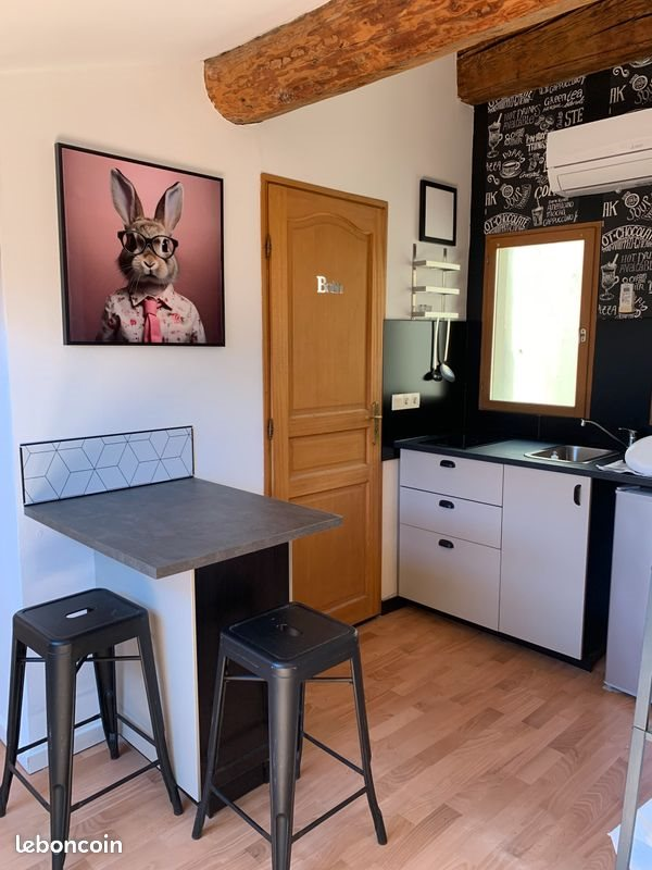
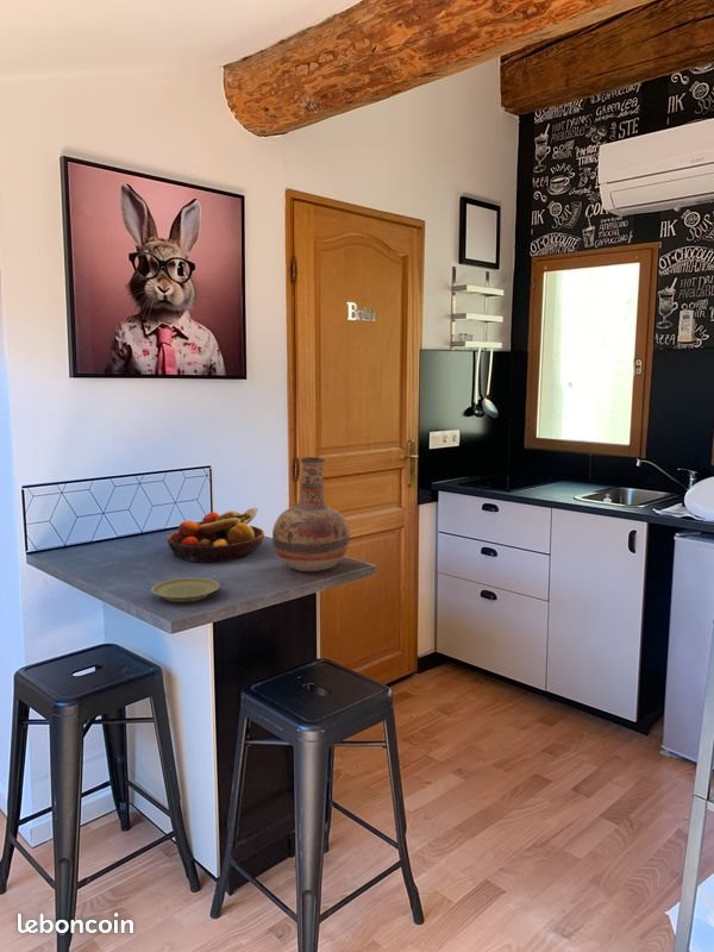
+ vase [271,456,351,572]
+ fruit bowl [167,507,265,564]
+ plate [151,577,220,603]
